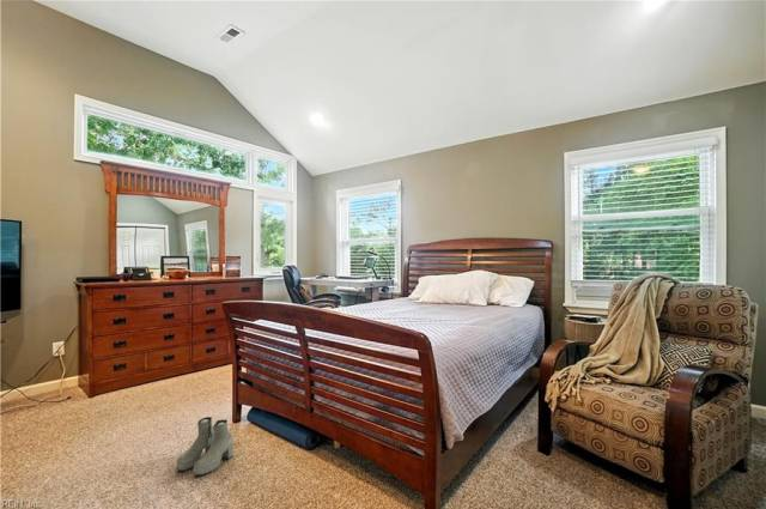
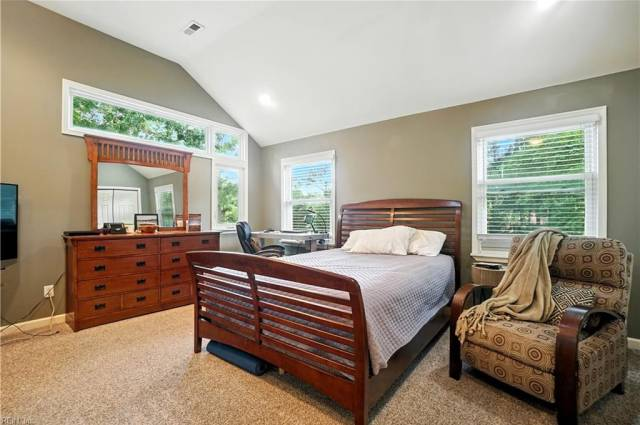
- boots [175,416,235,477]
